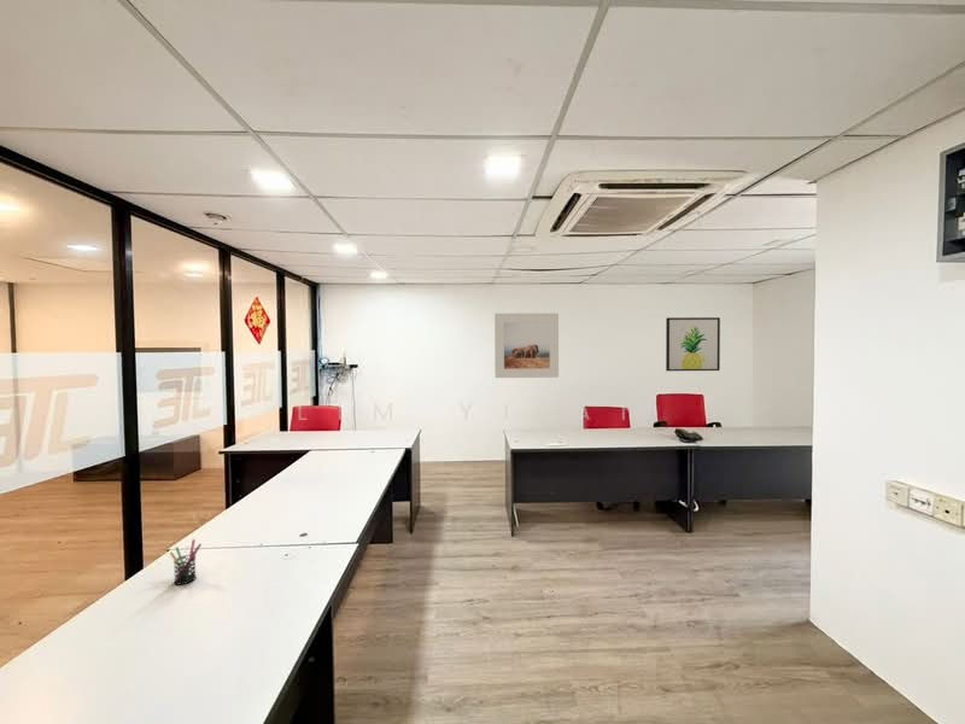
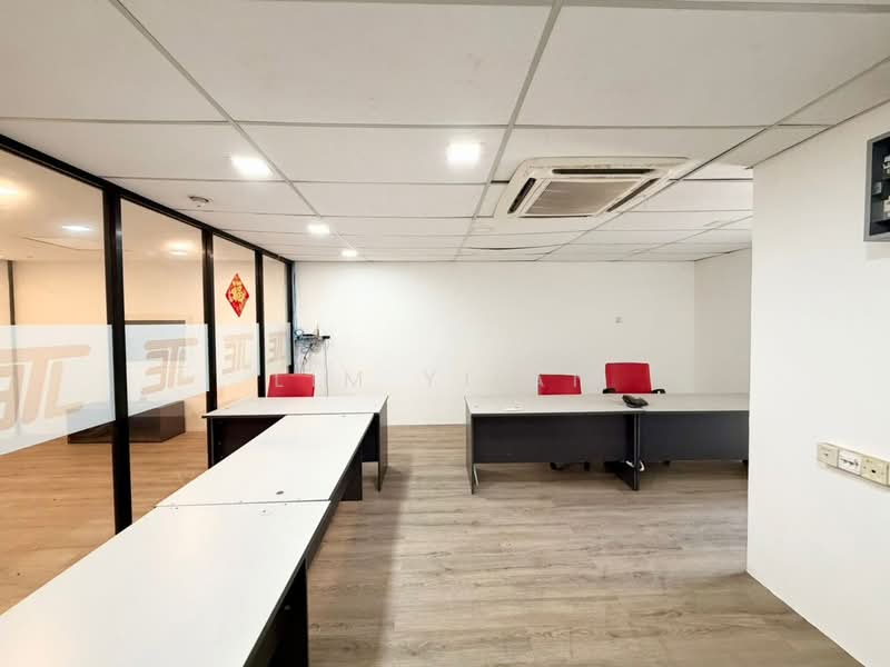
- wall art [665,316,721,372]
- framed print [493,313,560,379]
- pen holder [169,538,203,586]
